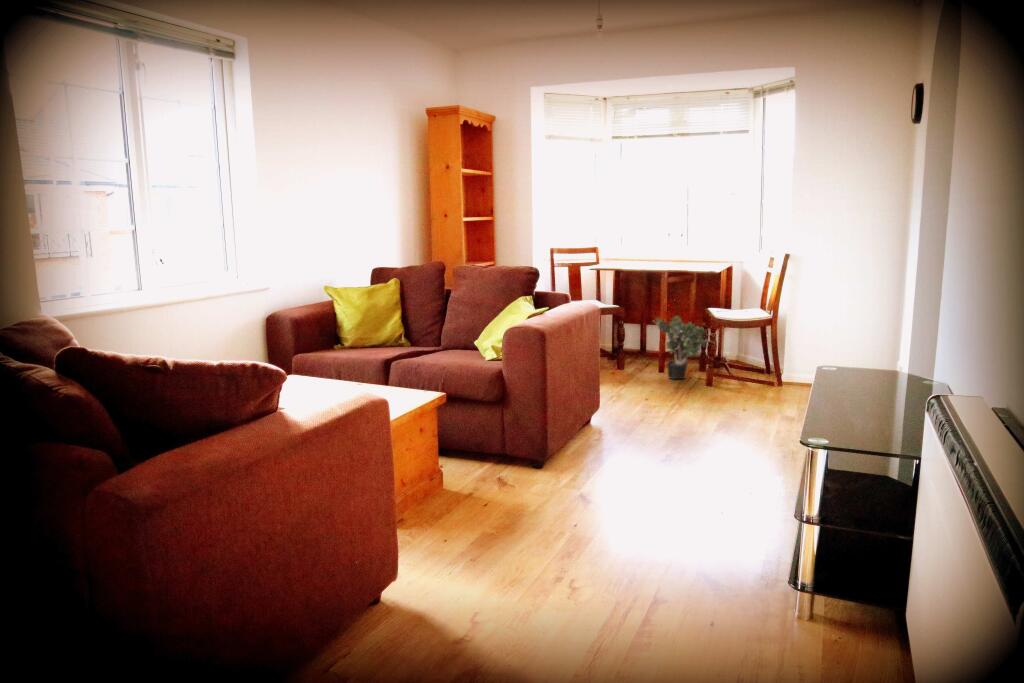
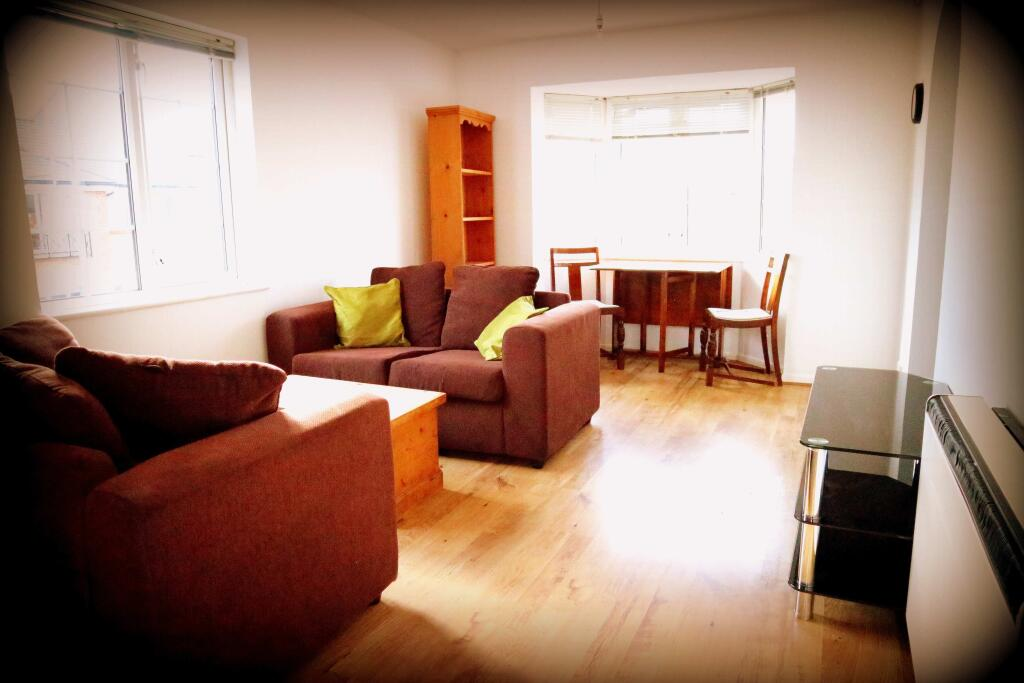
- potted plant [652,315,709,380]
